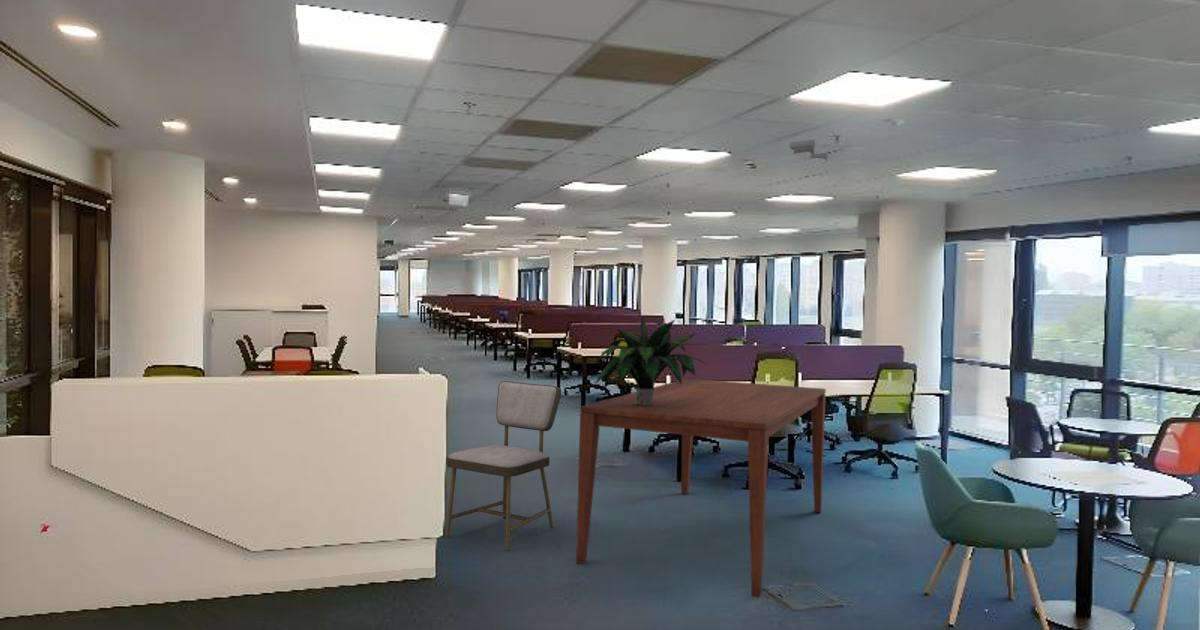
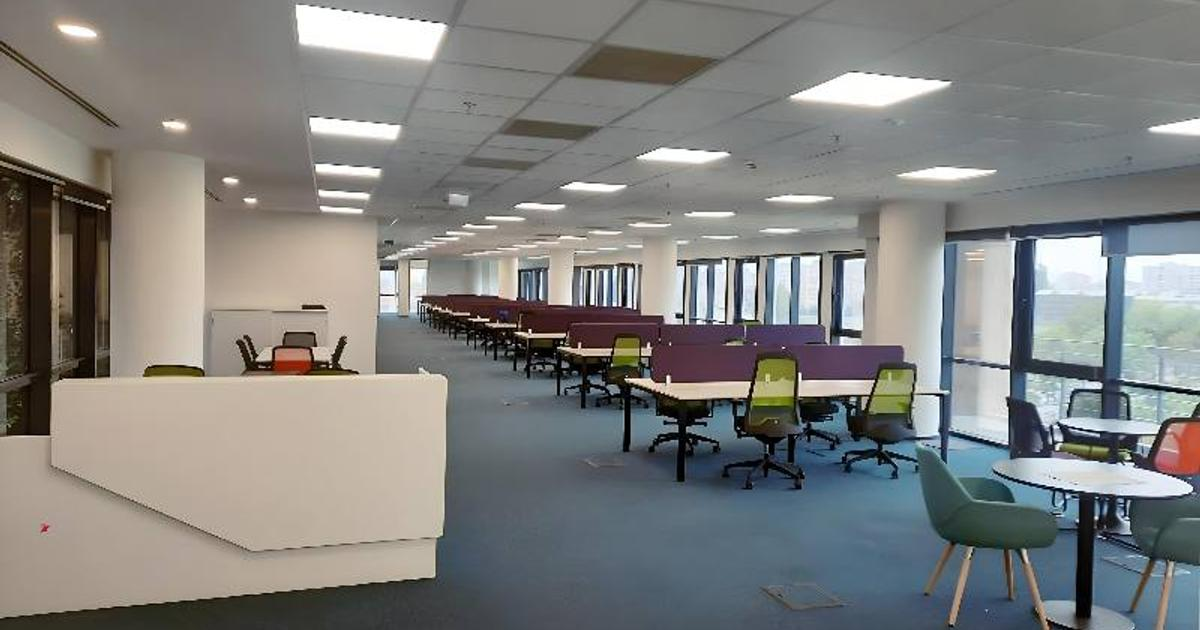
- dining table [575,378,827,598]
- dining chair [444,380,562,552]
- potted plant [593,315,706,406]
- security camera [788,139,828,162]
